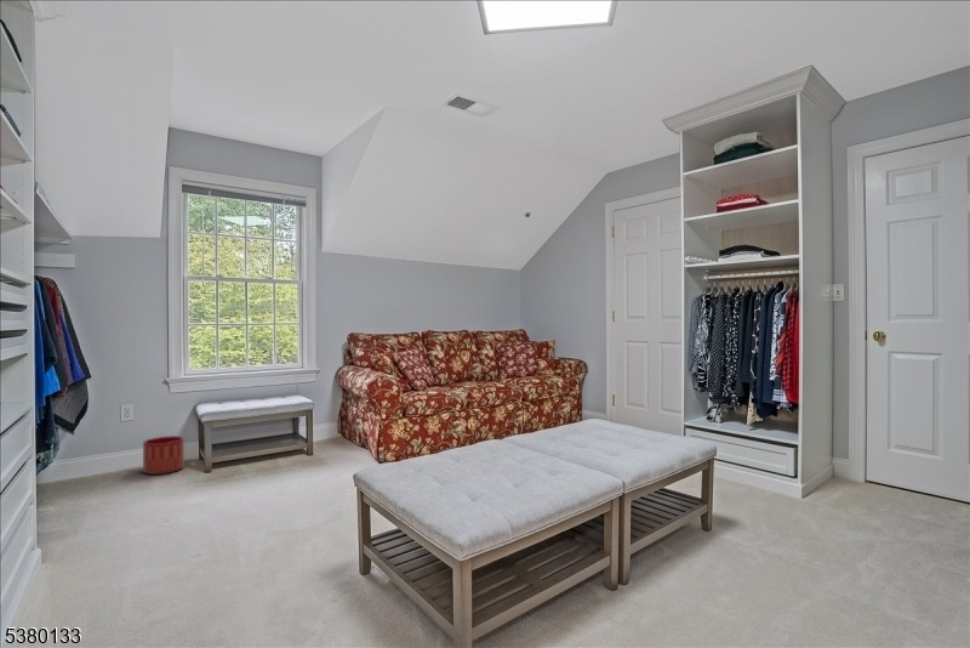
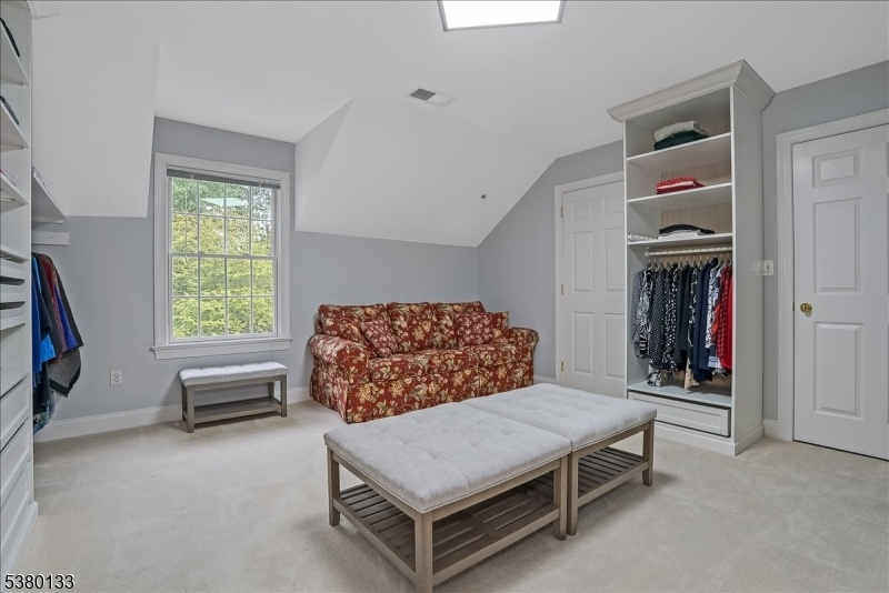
- planter [142,434,186,476]
